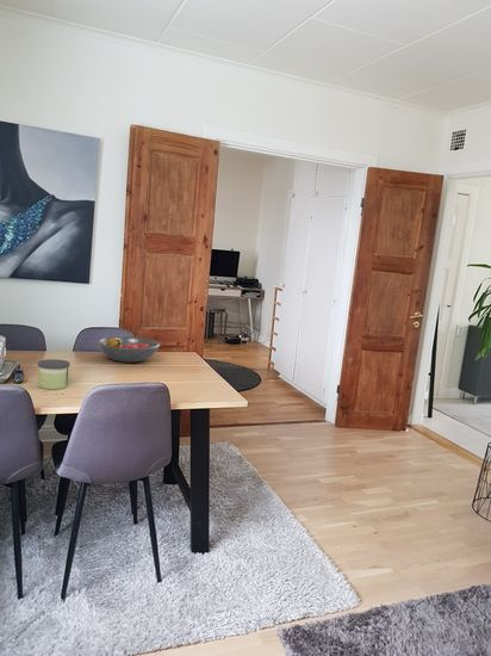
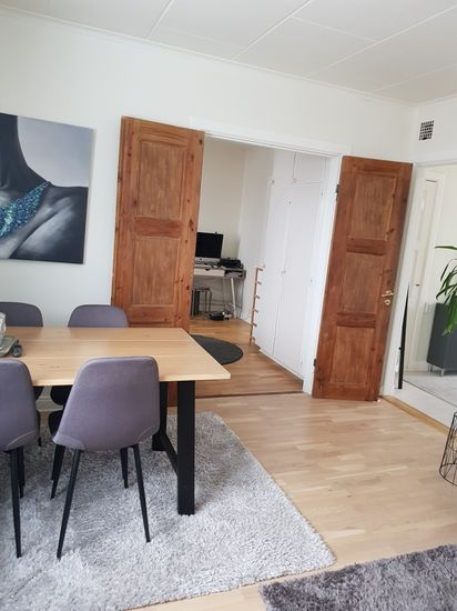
- fruit bowl [97,335,161,364]
- candle [37,358,72,391]
